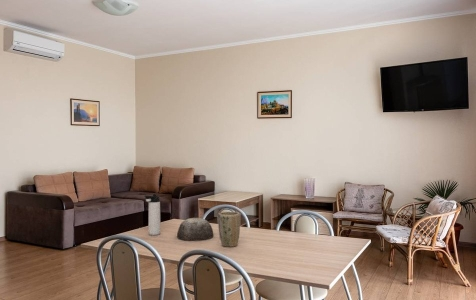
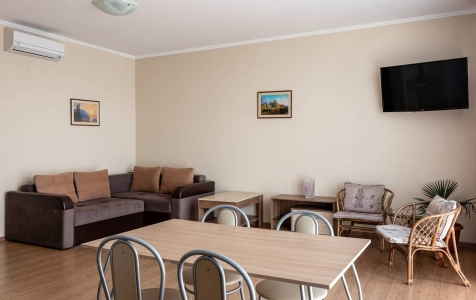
- thermos bottle [144,193,162,236]
- bowl [176,217,215,241]
- plant pot [218,211,241,248]
